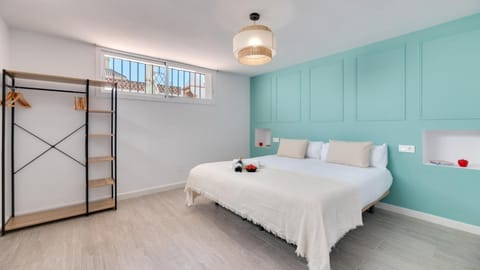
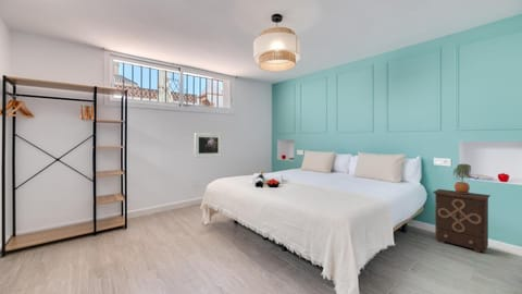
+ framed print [194,132,223,159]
+ nightstand [432,188,492,254]
+ potted plant [452,163,472,194]
